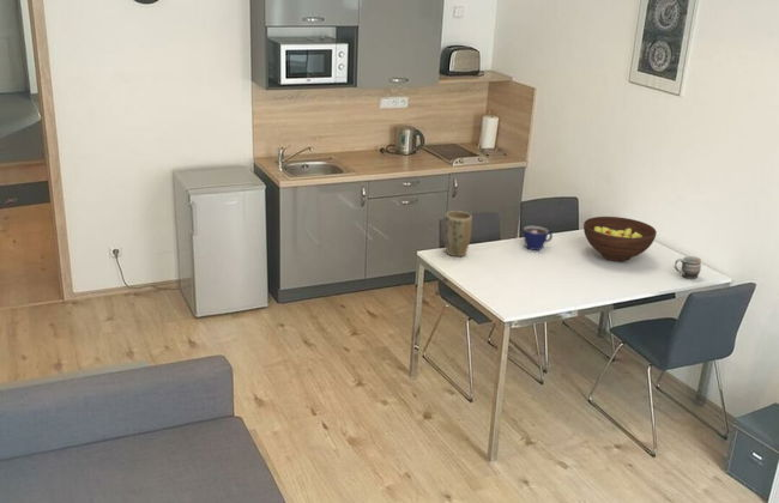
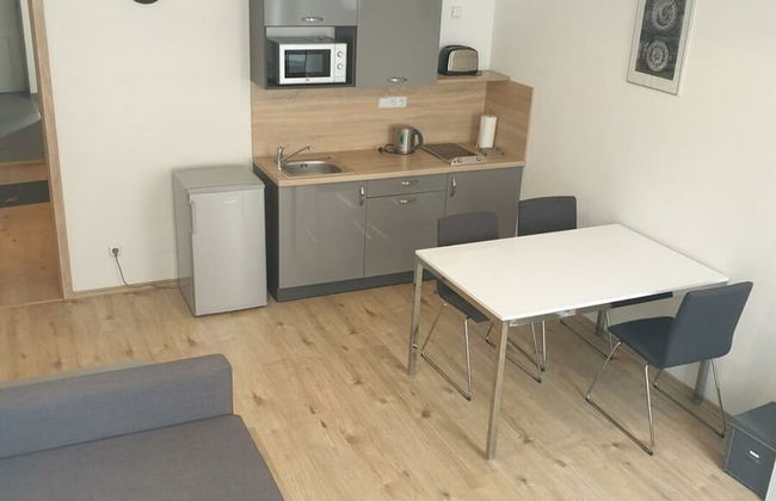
- cup [523,225,554,252]
- fruit bowl [582,216,658,262]
- mug [674,255,702,280]
- plant pot [443,210,473,257]
